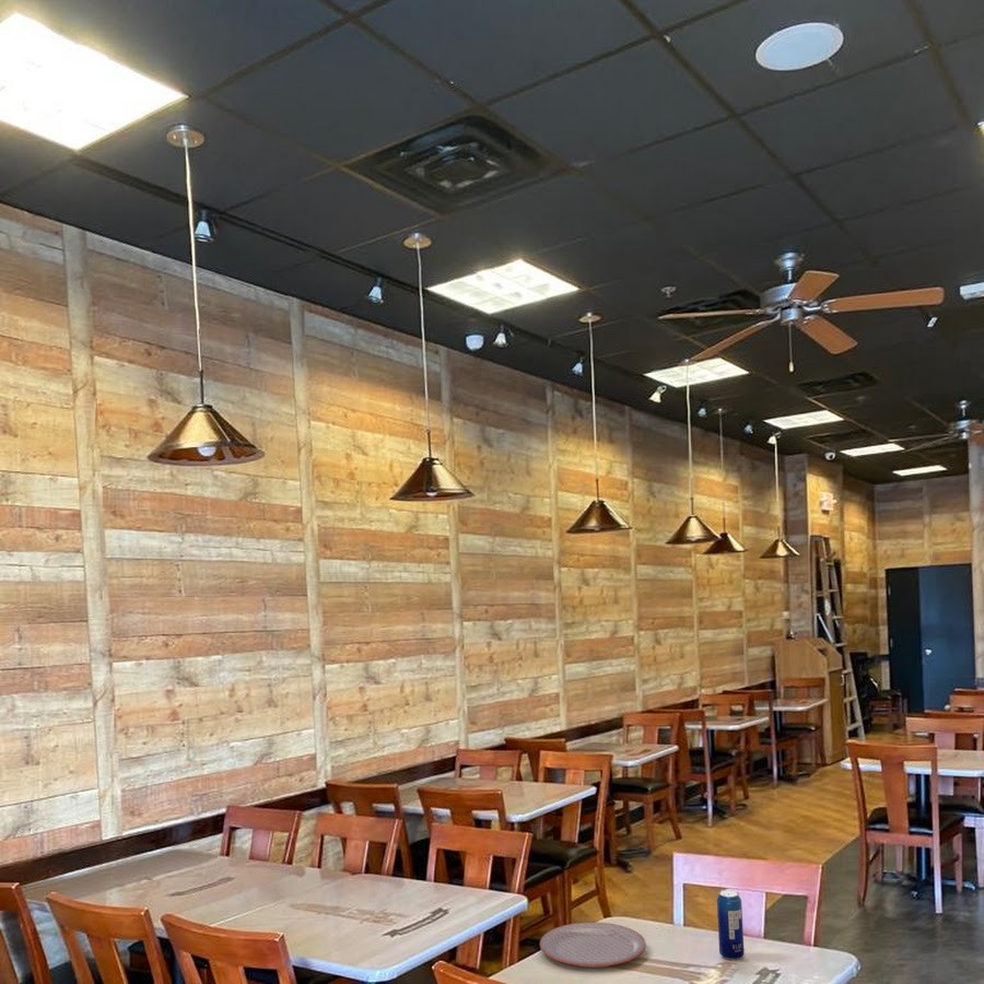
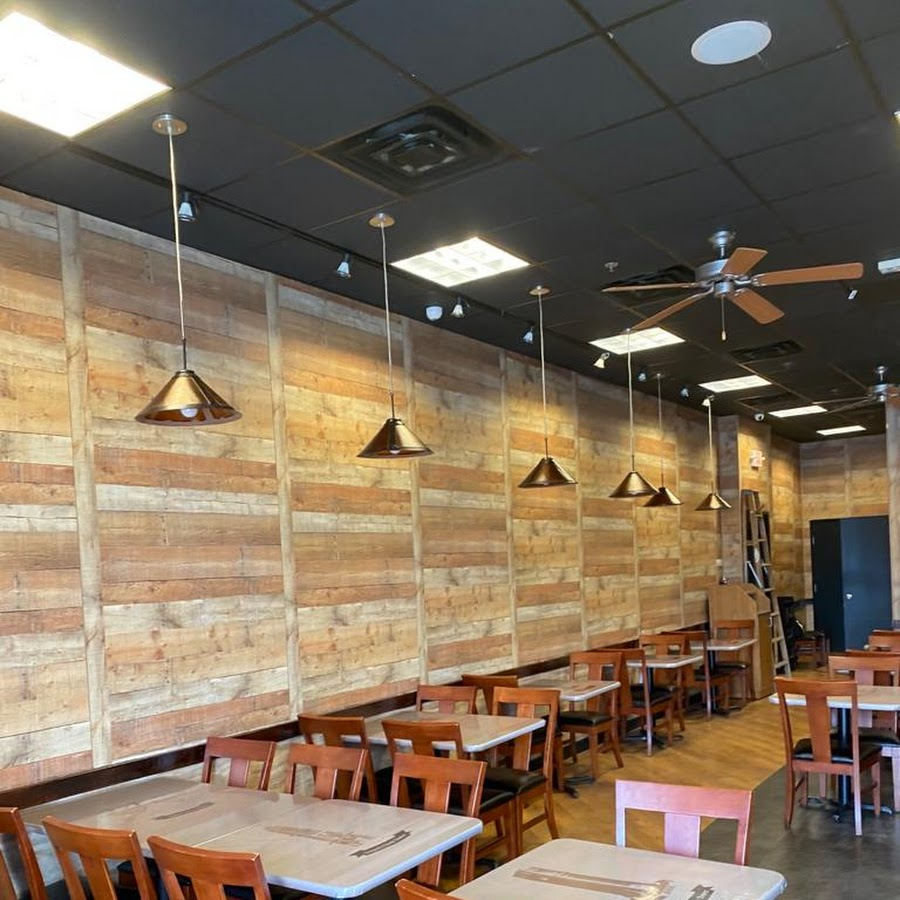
- beverage can [716,888,746,961]
- plate [539,922,647,969]
